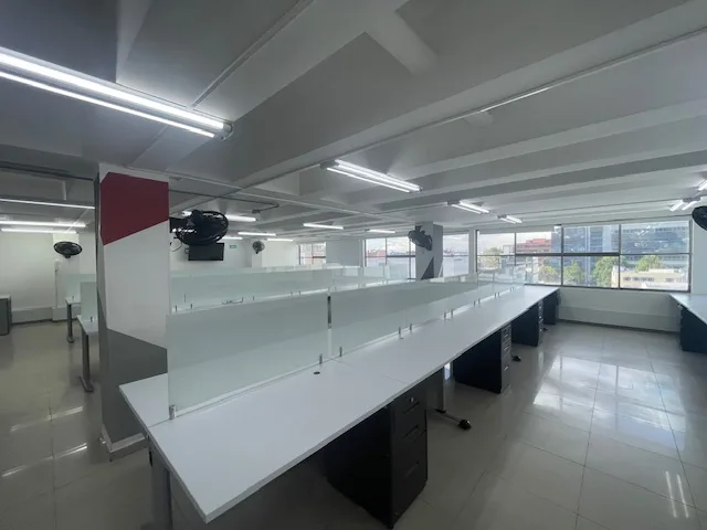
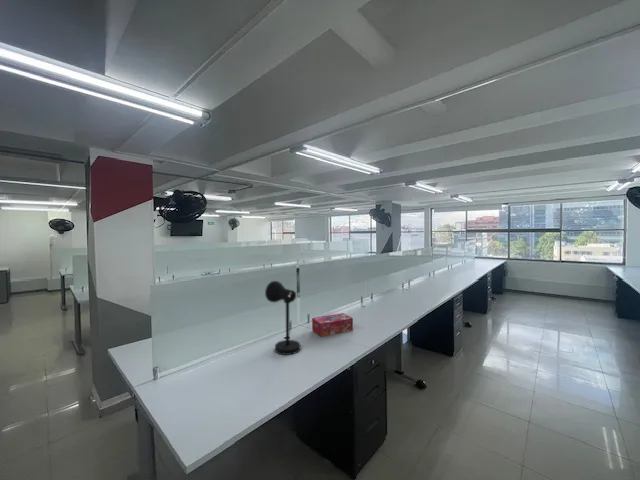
+ desk lamp [264,280,301,356]
+ tissue box [311,312,354,338]
